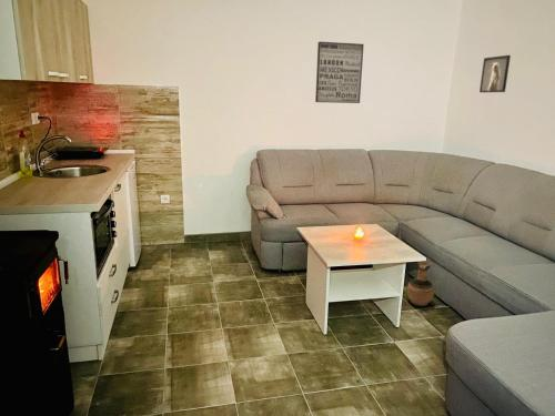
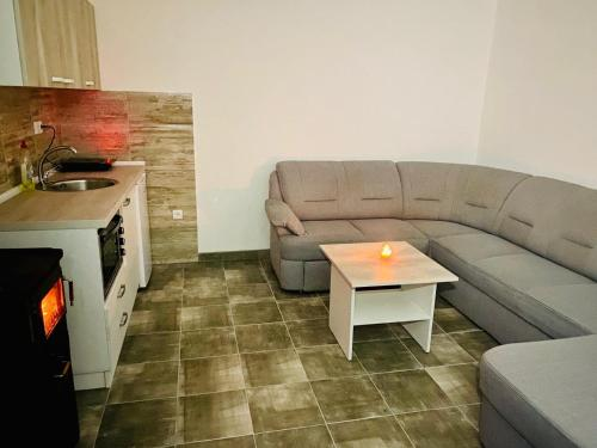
- wall art [314,41,365,104]
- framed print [478,54,512,93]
- ceramic jug [406,261,435,307]
